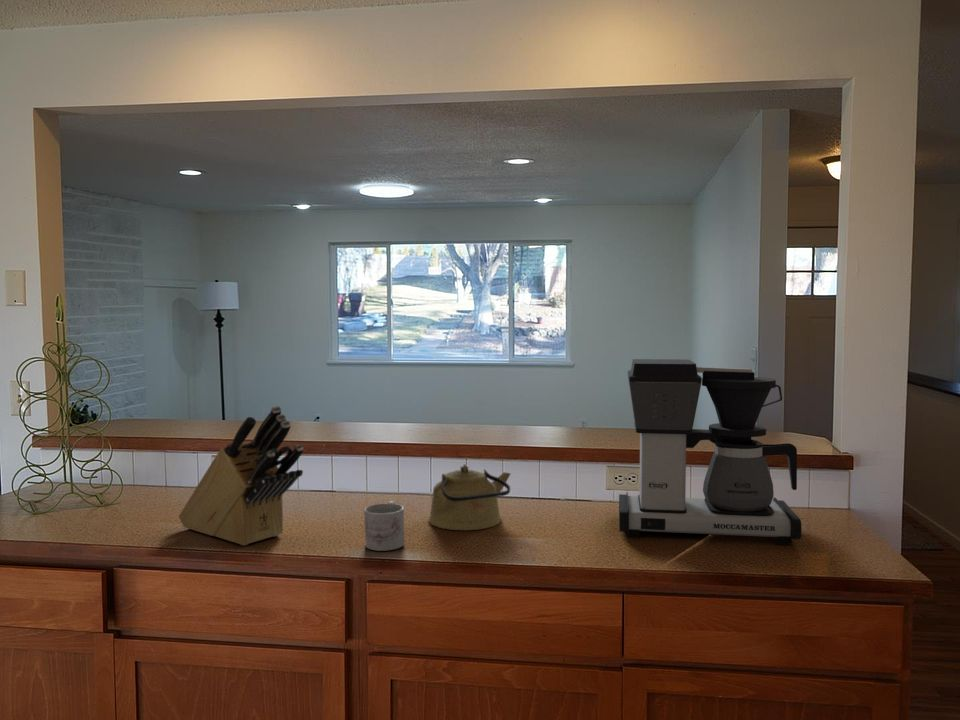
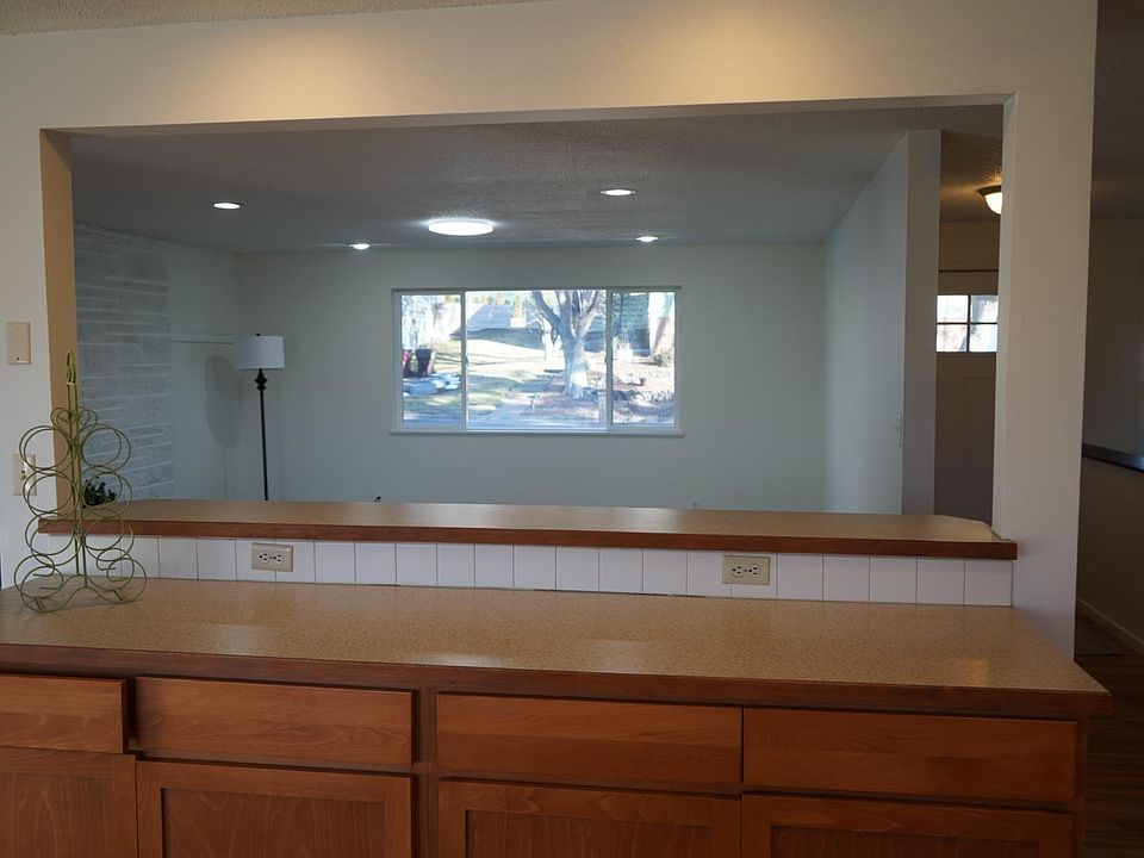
- kettle [427,463,512,531]
- coffee maker [618,358,802,546]
- mug [363,500,405,552]
- knife block [178,405,304,546]
